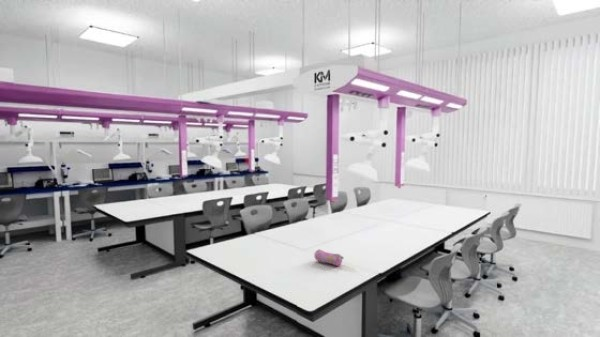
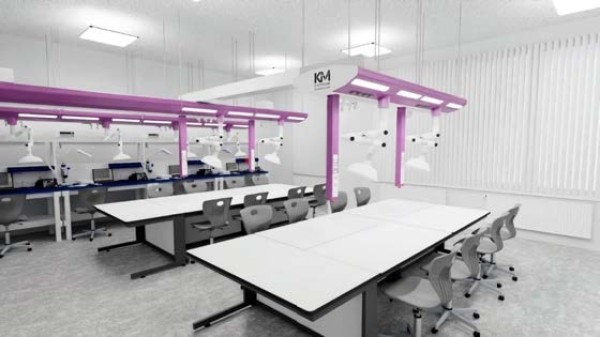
- pencil case [313,248,345,268]
